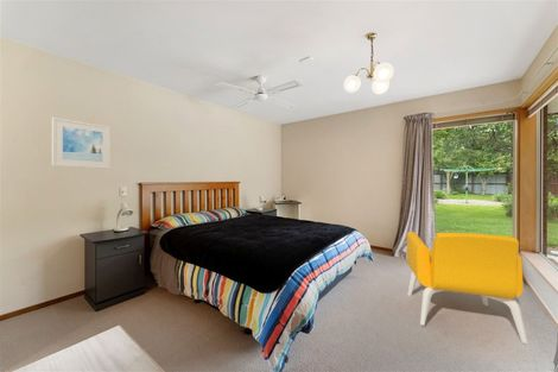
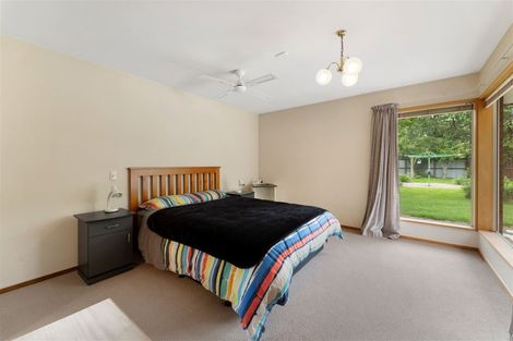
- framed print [51,116,112,170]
- armchair [406,231,528,345]
